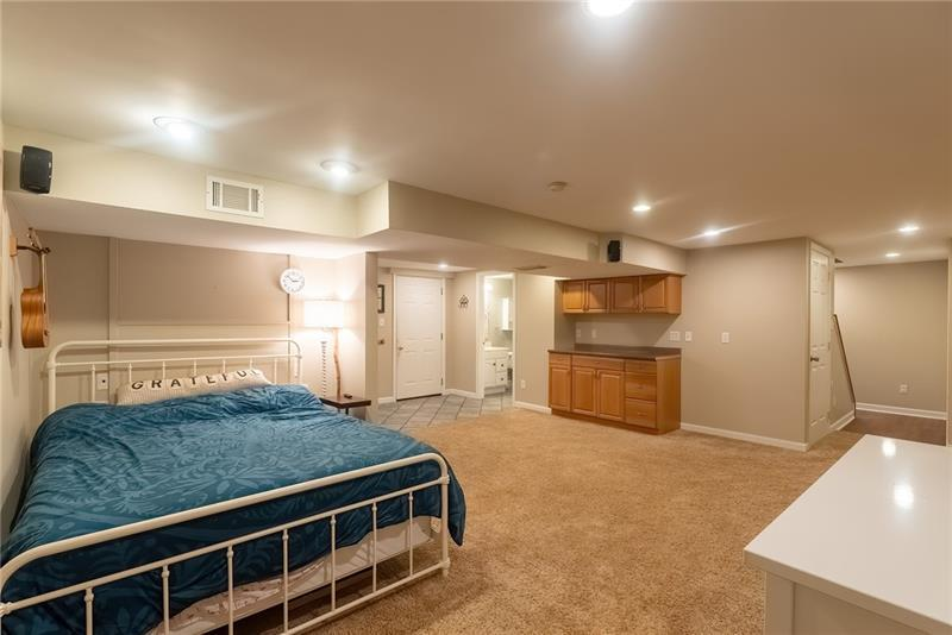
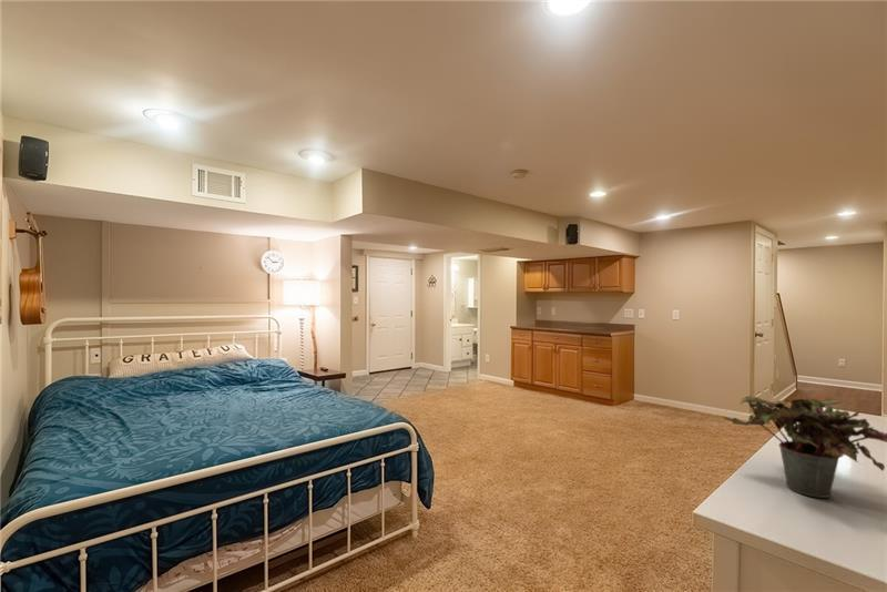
+ potted plant [721,395,887,499]
